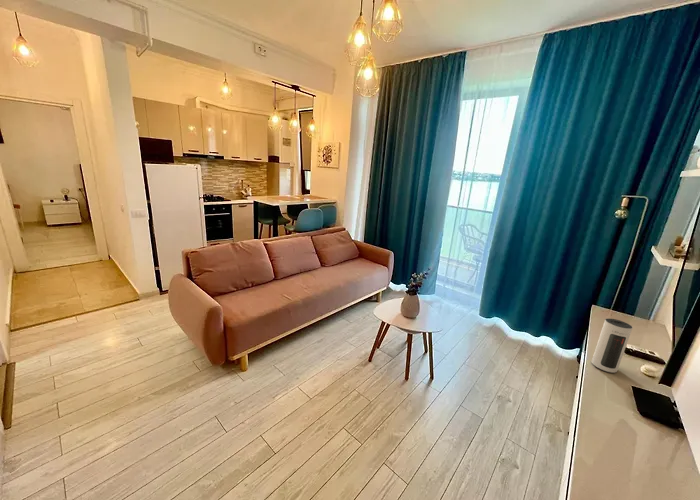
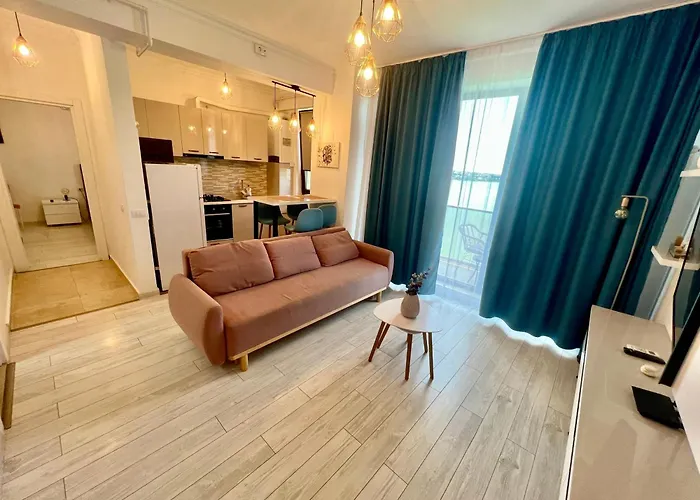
- speaker [590,317,633,374]
